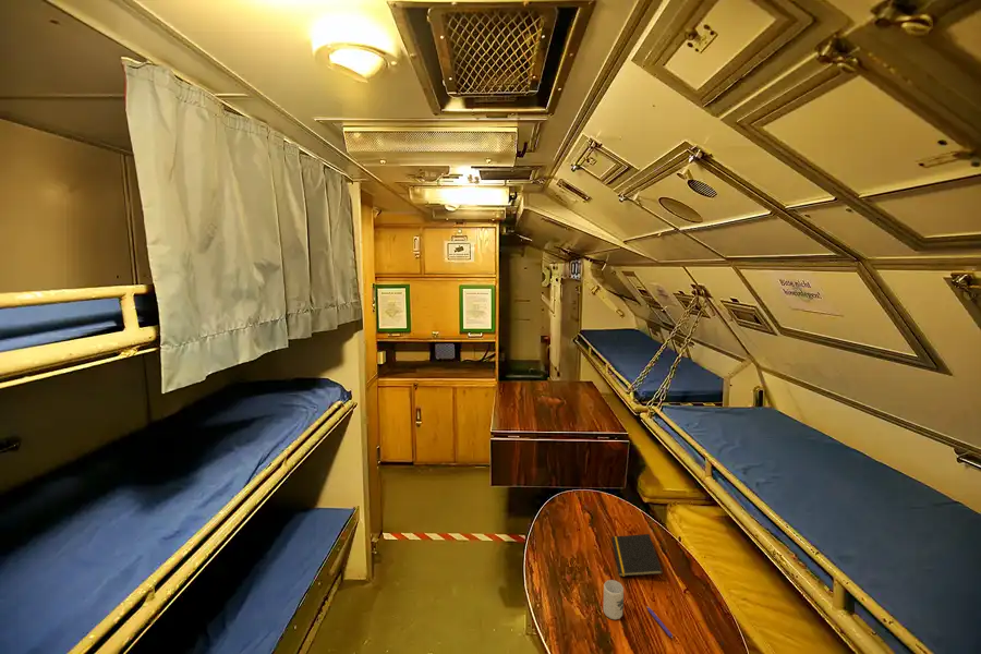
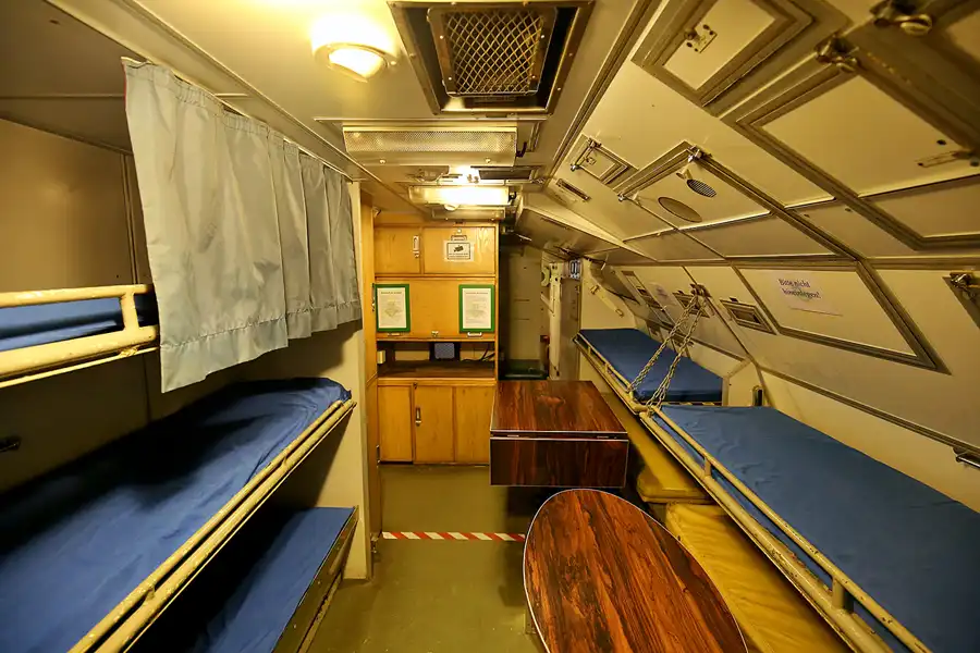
- notepad [610,533,664,578]
- cup [602,579,625,620]
- pen [645,605,674,639]
